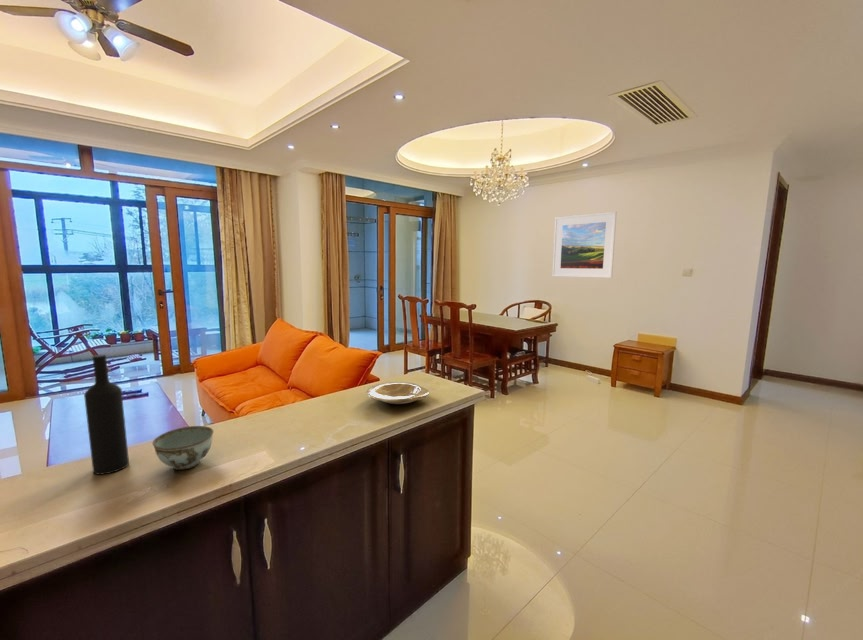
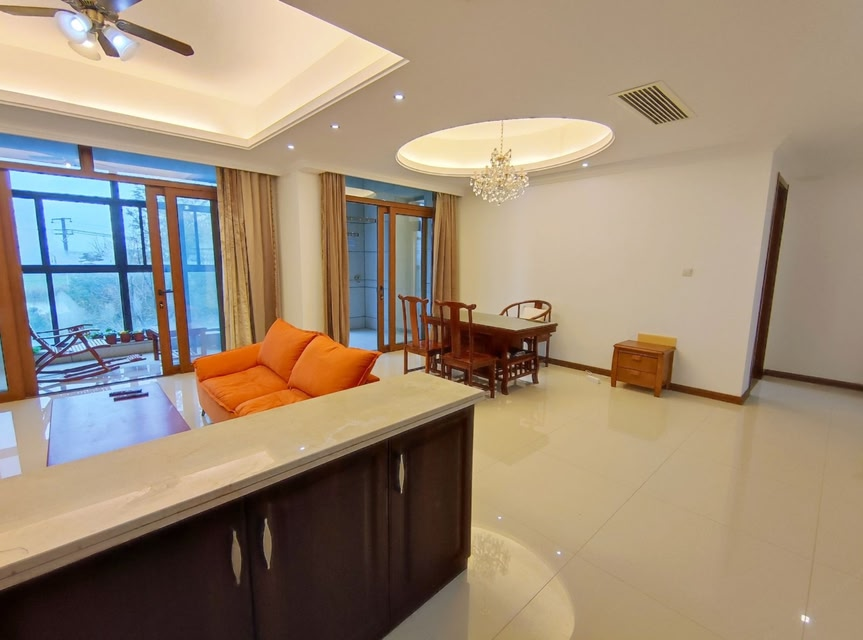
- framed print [551,211,618,279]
- plate [365,381,430,405]
- bowl [152,425,215,471]
- wine bottle [83,353,130,476]
